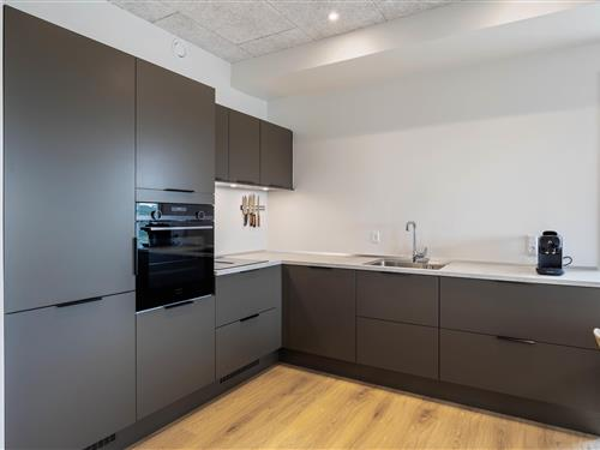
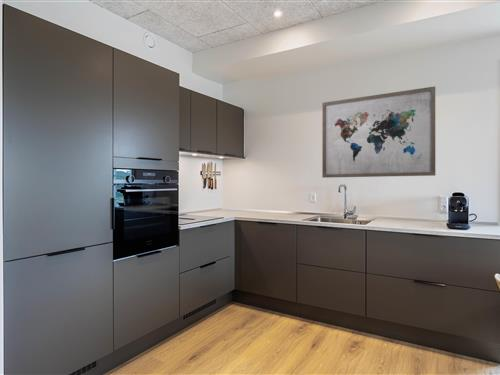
+ wall art [321,85,436,179]
